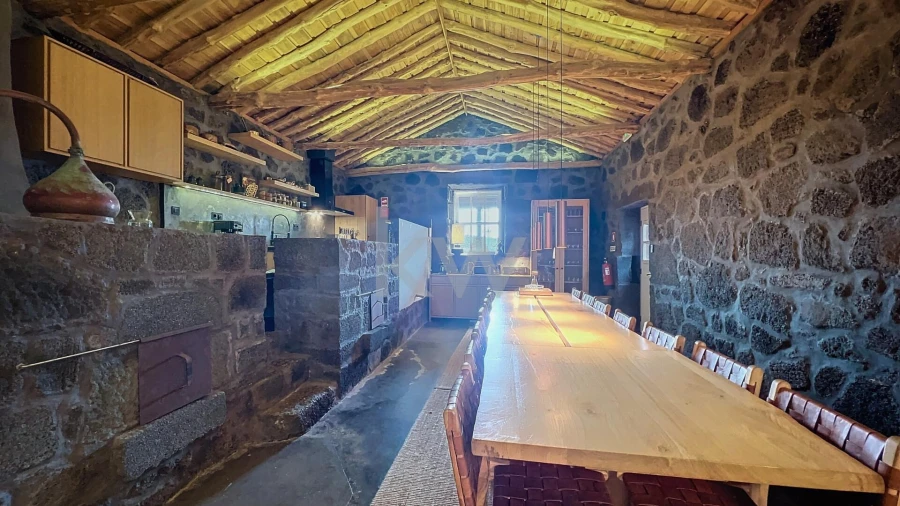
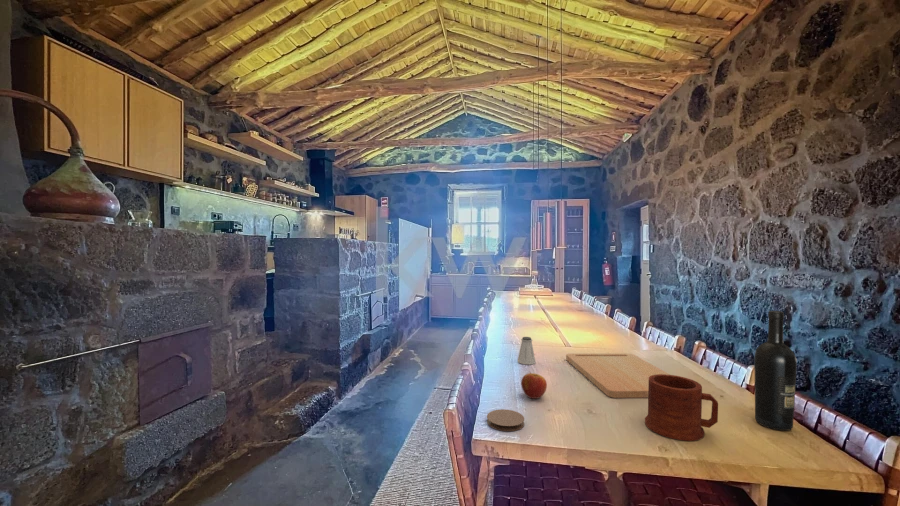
+ mug [644,374,719,442]
+ wine bottle [753,310,798,432]
+ coaster [486,408,525,432]
+ apple [520,370,548,400]
+ saltshaker [517,336,536,366]
+ cutting board [565,353,671,399]
